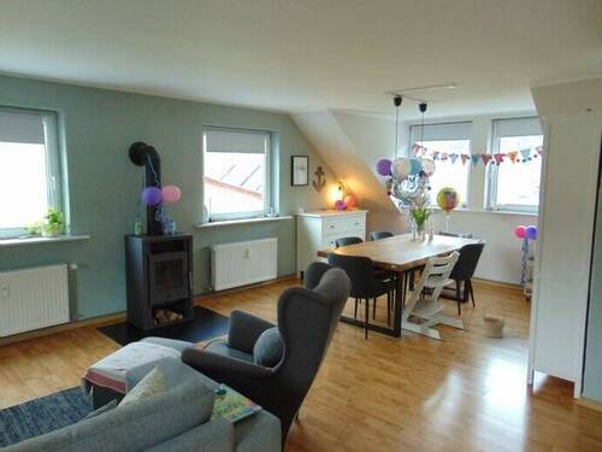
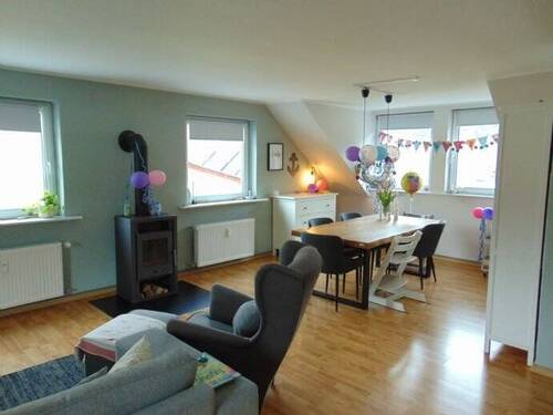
- basket [482,303,507,339]
